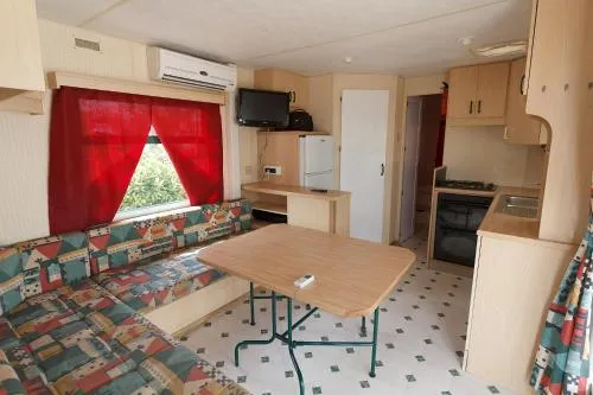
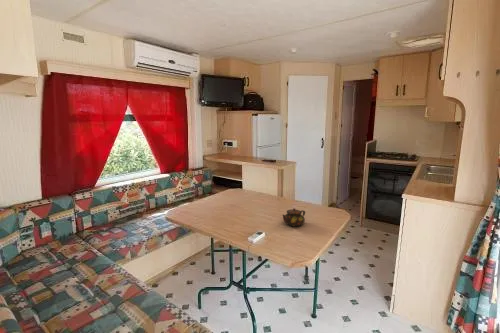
+ teapot [282,207,306,227]
